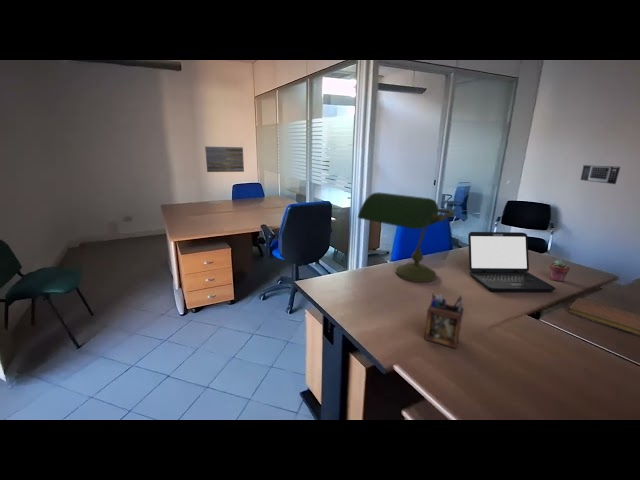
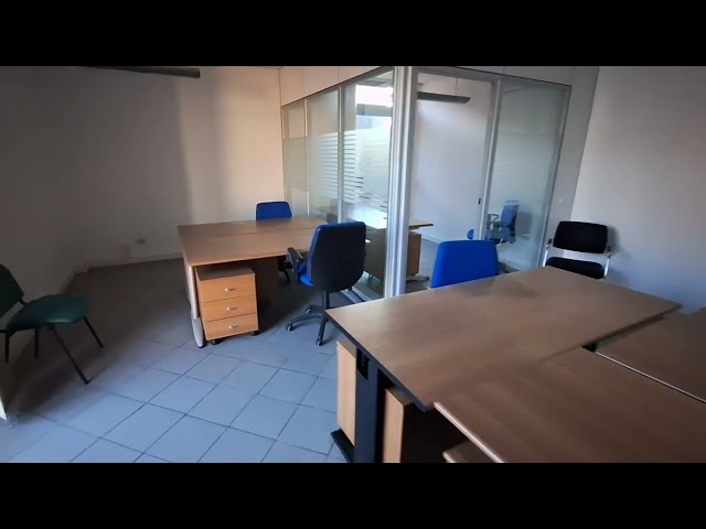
- potted succulent [549,259,571,282]
- calendar [579,164,621,185]
- desk lamp [357,191,456,283]
- laptop [467,231,556,293]
- wall art [204,145,245,173]
- desk organizer [424,293,465,349]
- notebook [568,297,640,336]
